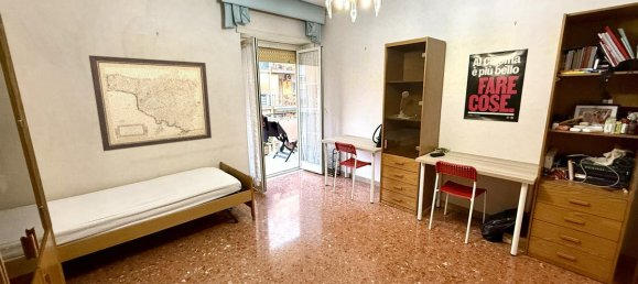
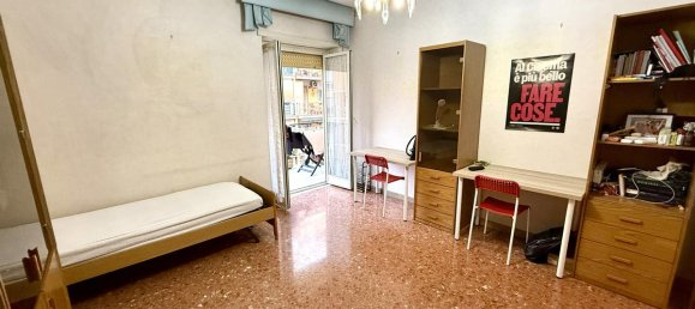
- wall art [88,54,213,152]
